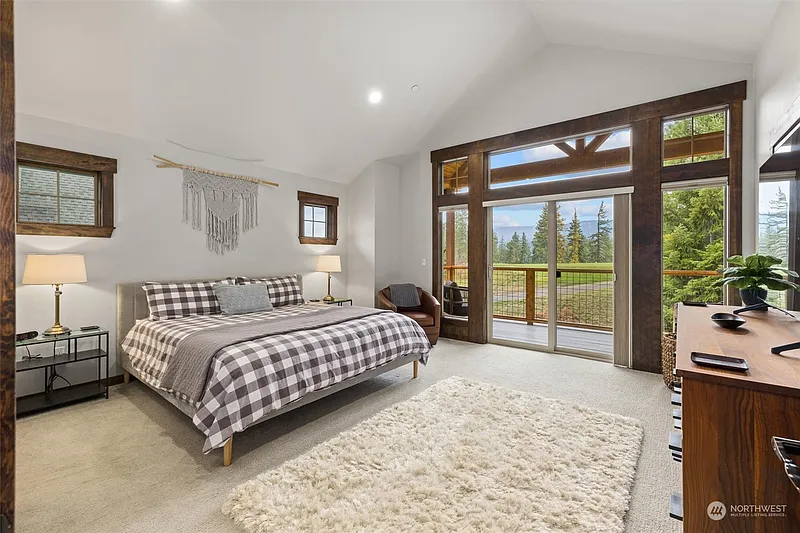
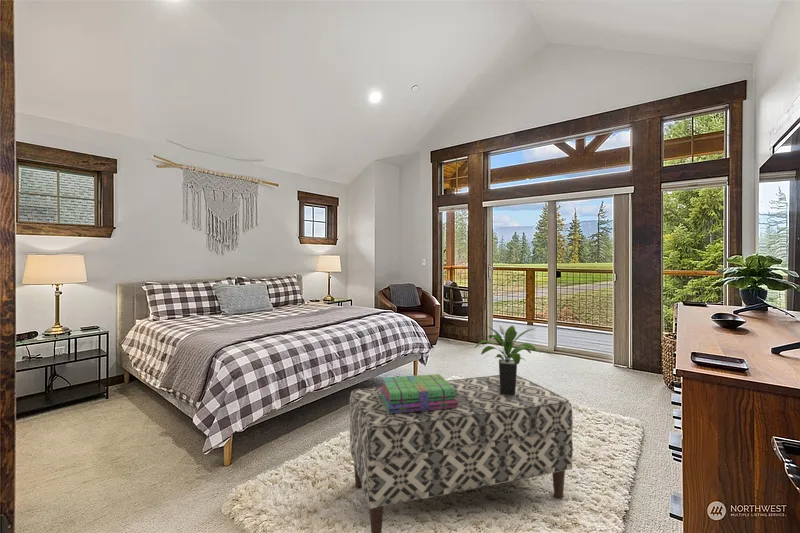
+ potted plant [474,322,540,394]
+ bench [348,374,574,533]
+ stack of books [379,373,458,414]
